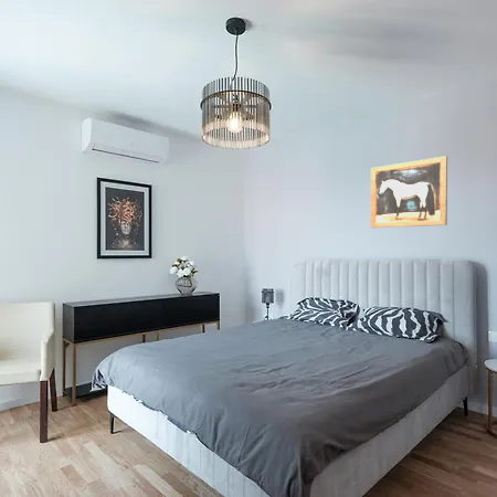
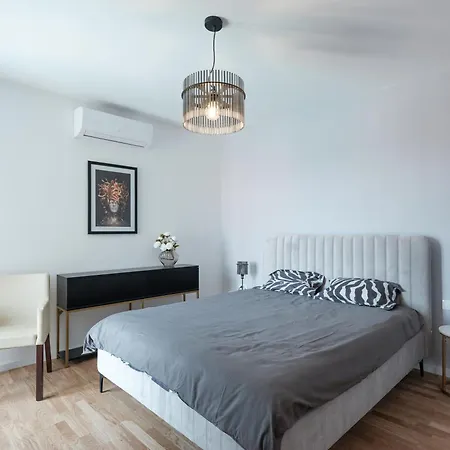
- wall art [370,155,448,229]
